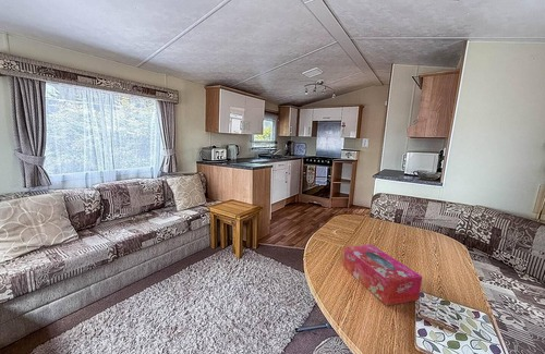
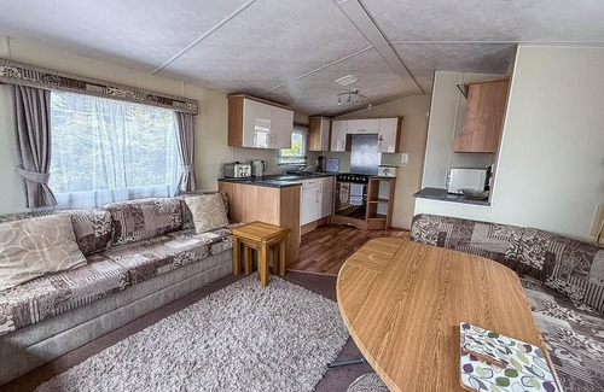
- tissue box [342,244,423,306]
